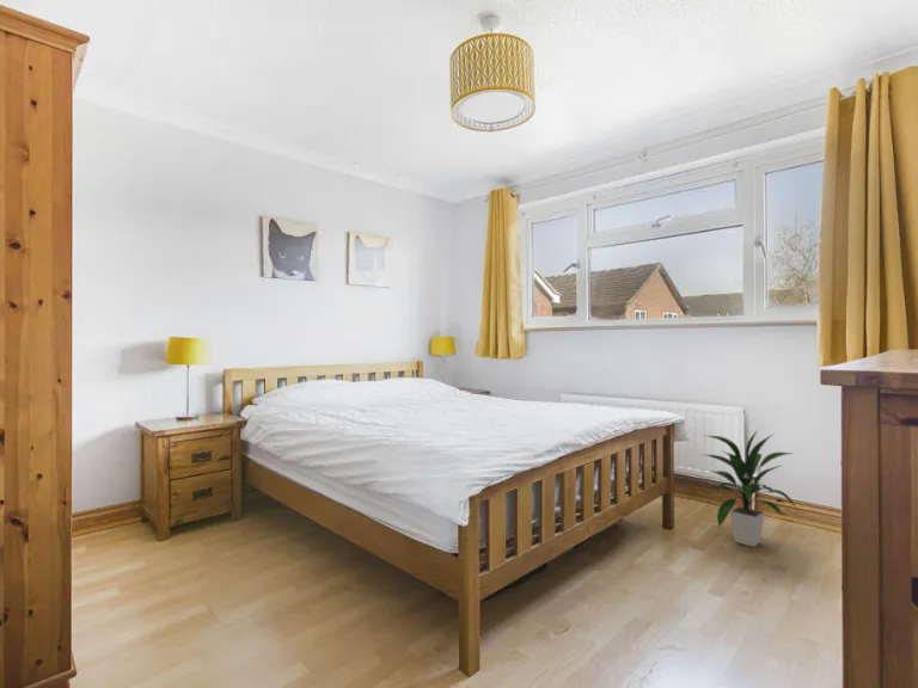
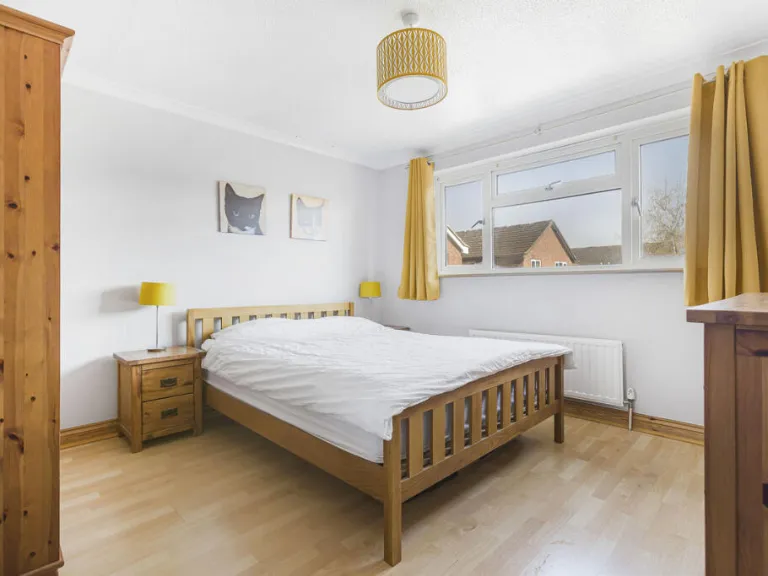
- indoor plant [699,429,801,548]
